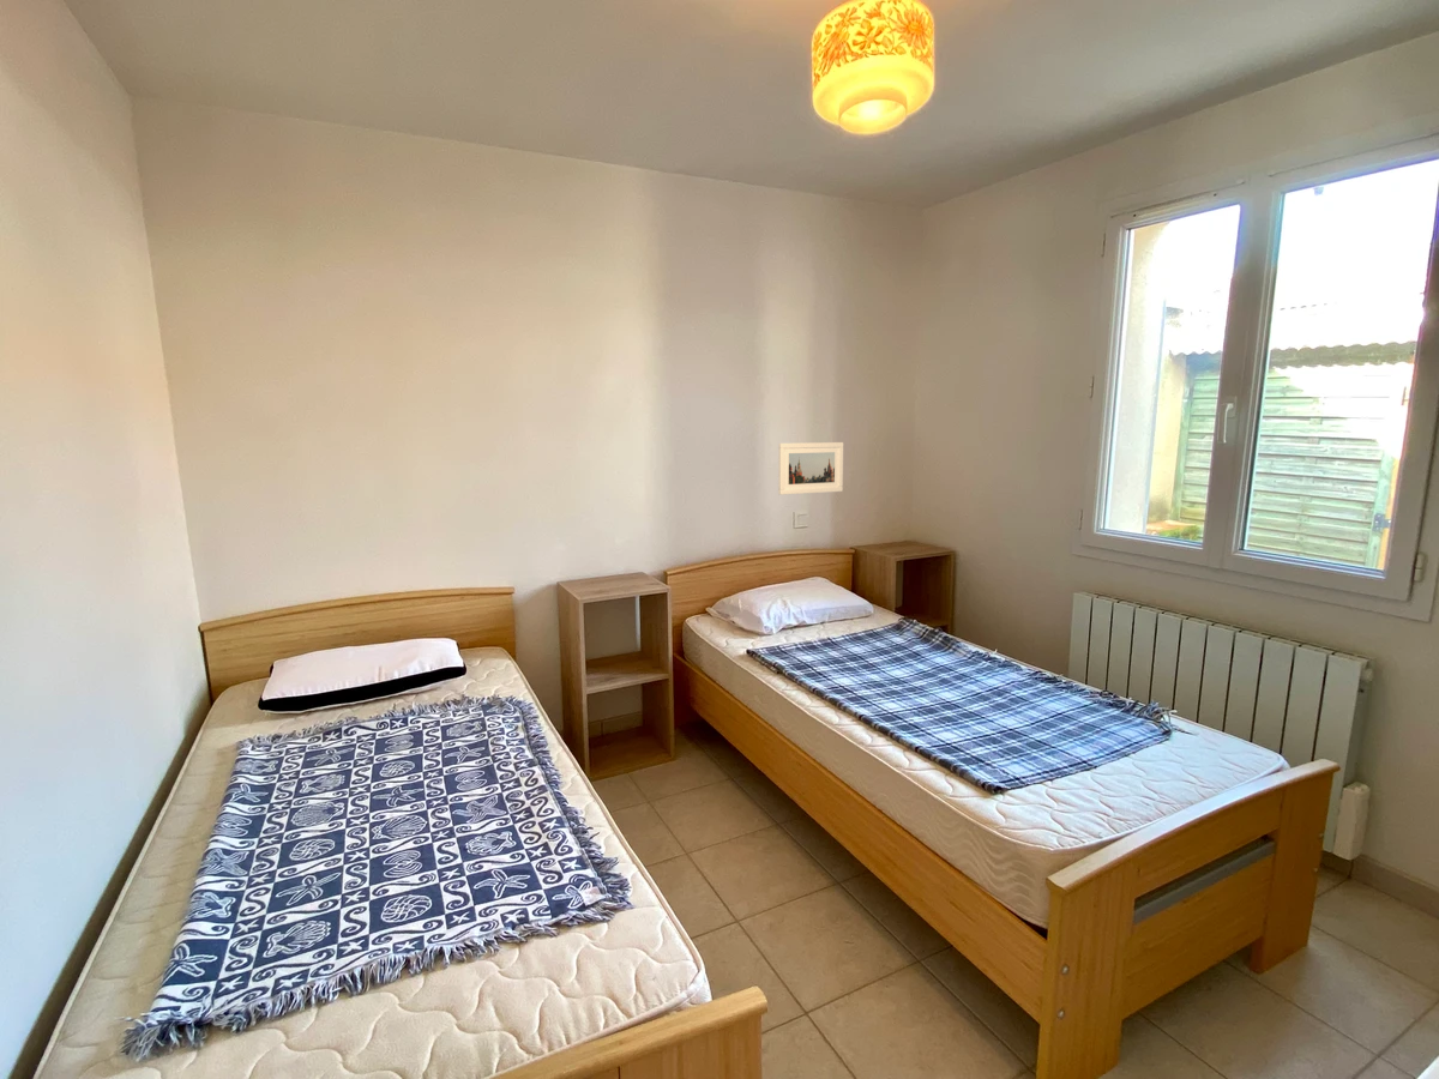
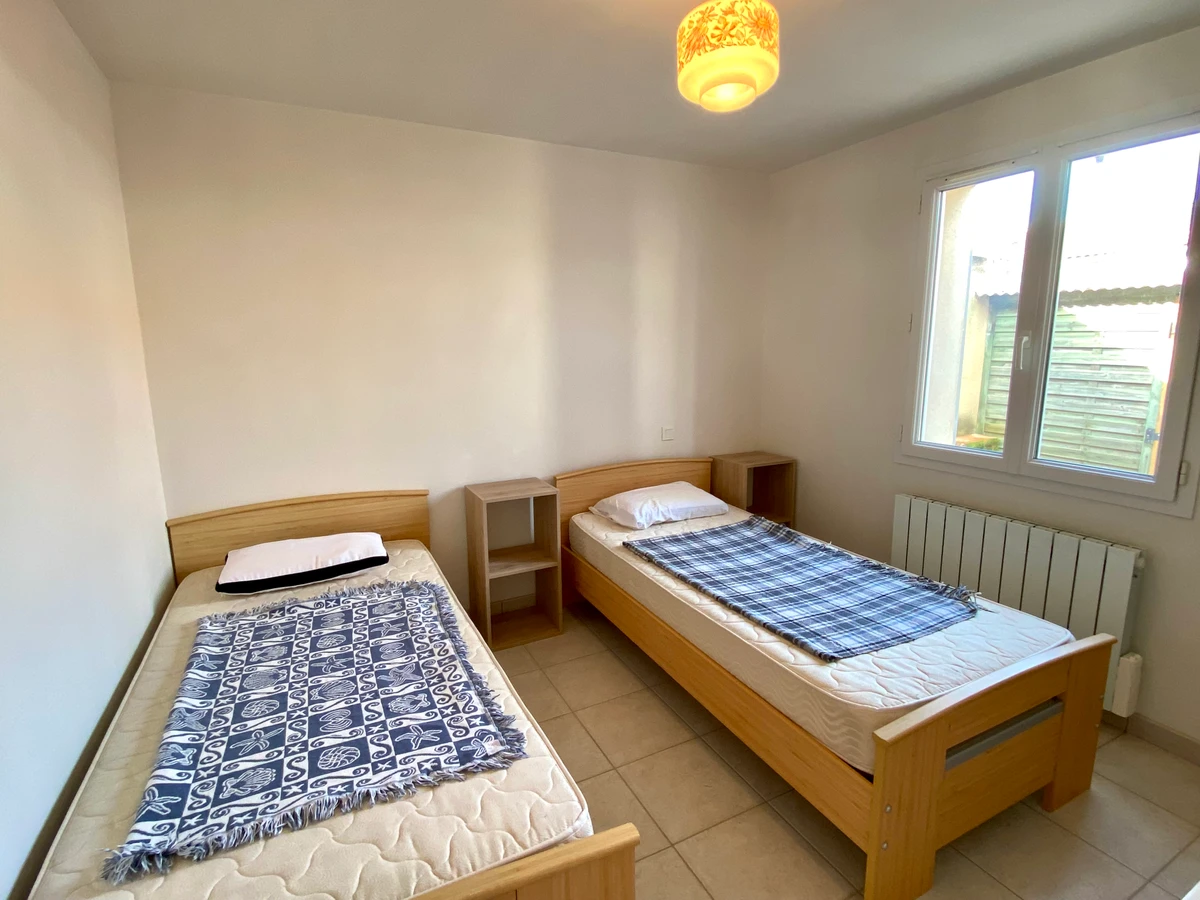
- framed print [777,441,844,496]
